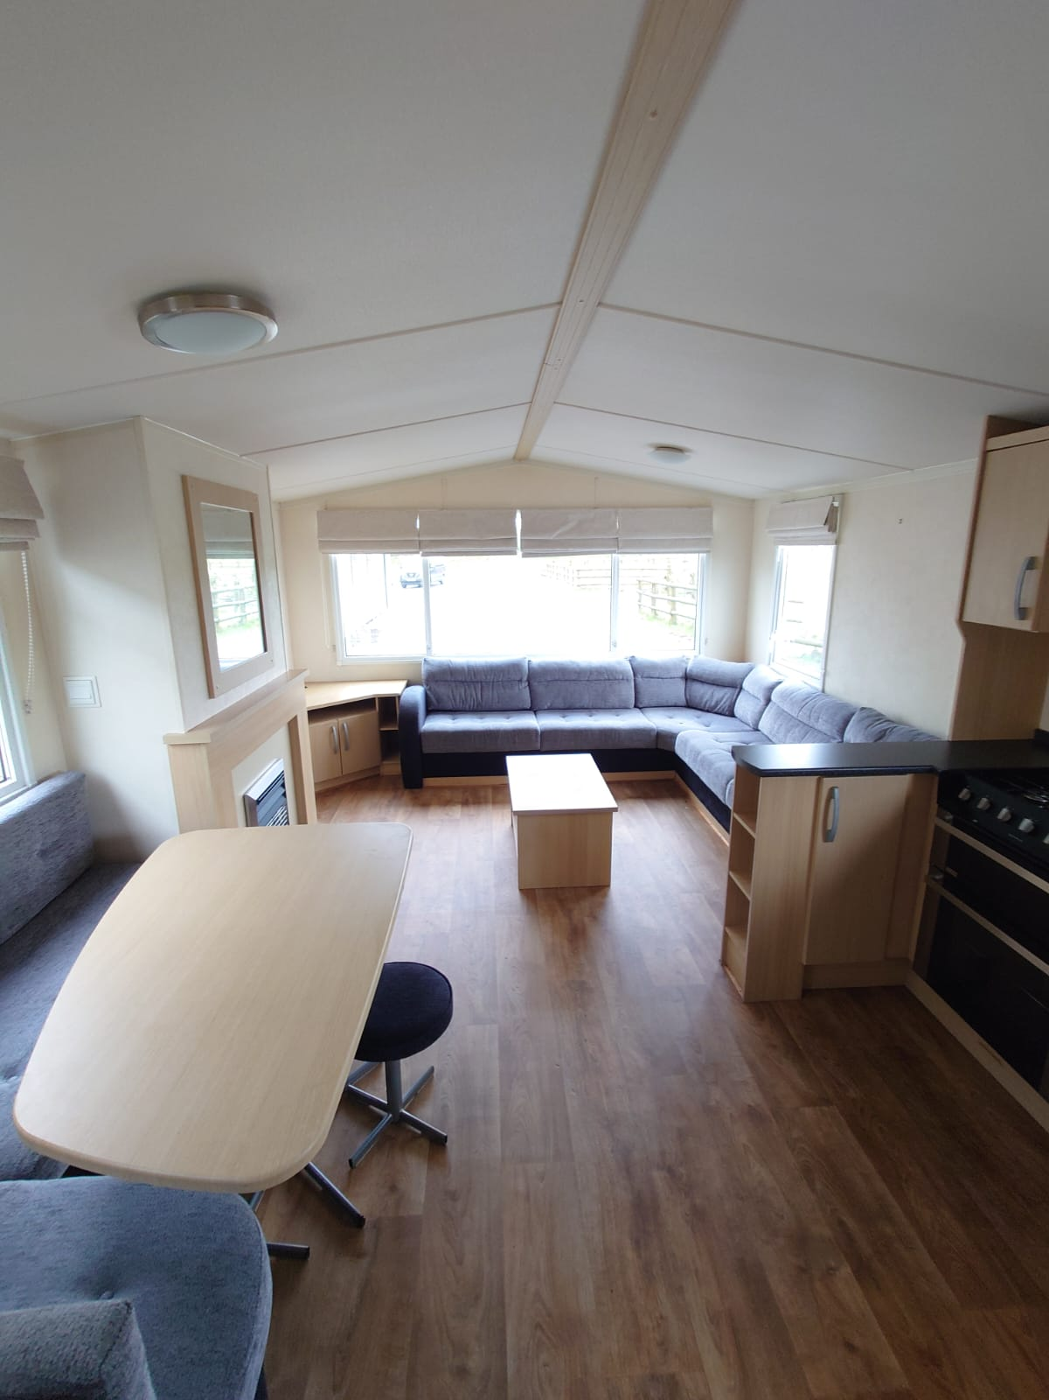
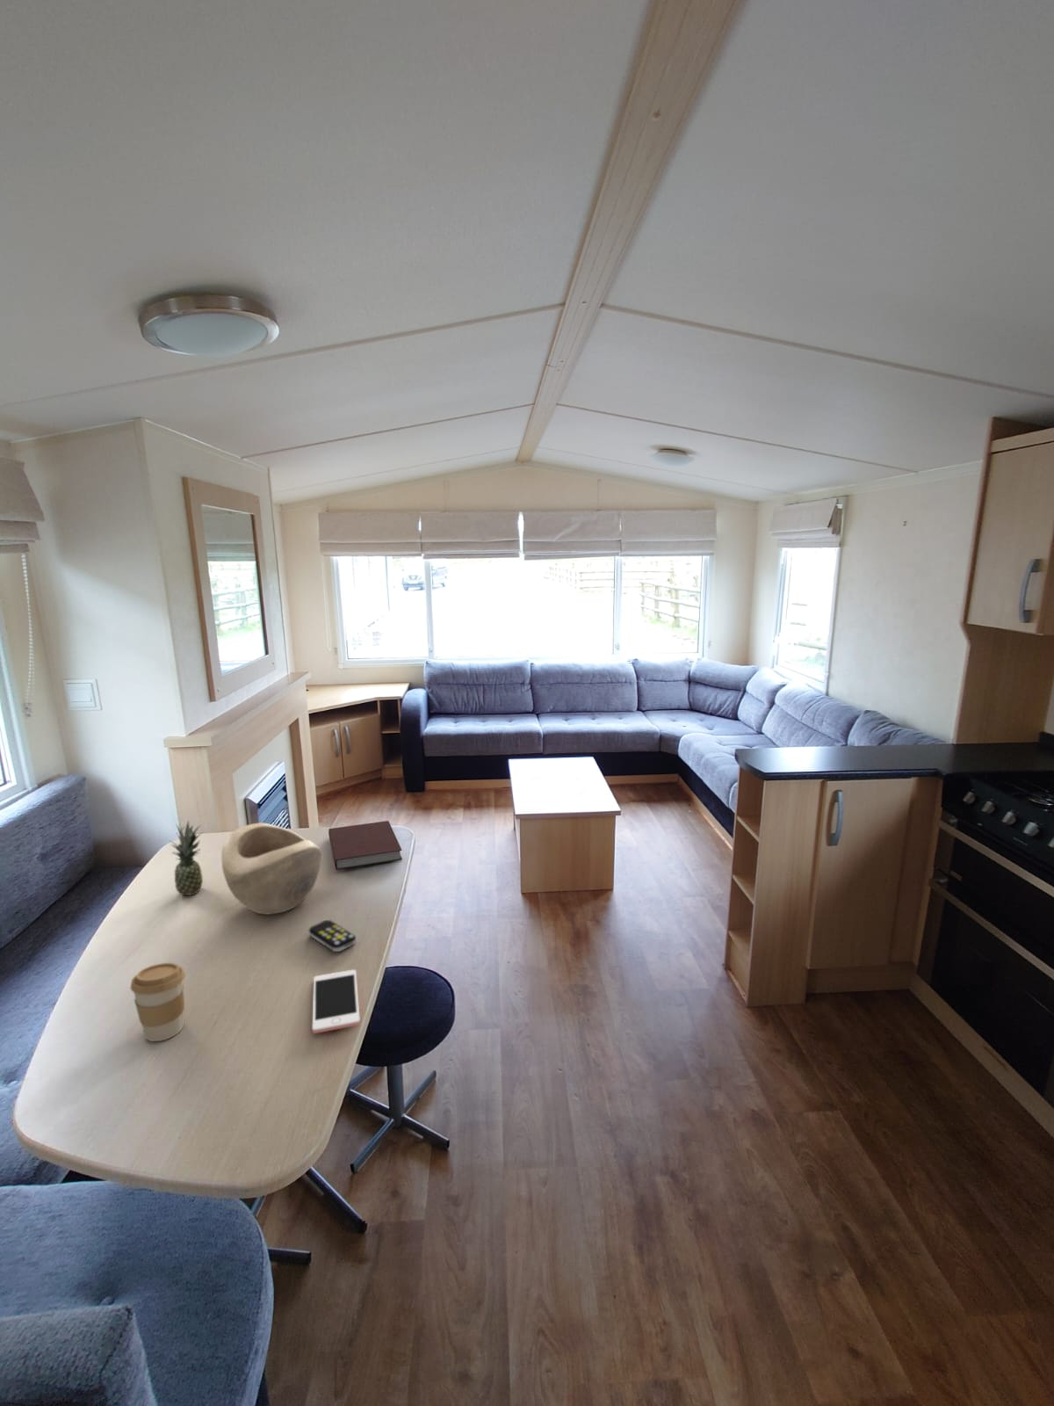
+ coffee cup [130,962,186,1042]
+ decorative bowl [220,823,322,914]
+ fruit [168,820,204,897]
+ cell phone [312,970,361,1034]
+ remote control [308,919,356,952]
+ notebook [328,820,403,871]
